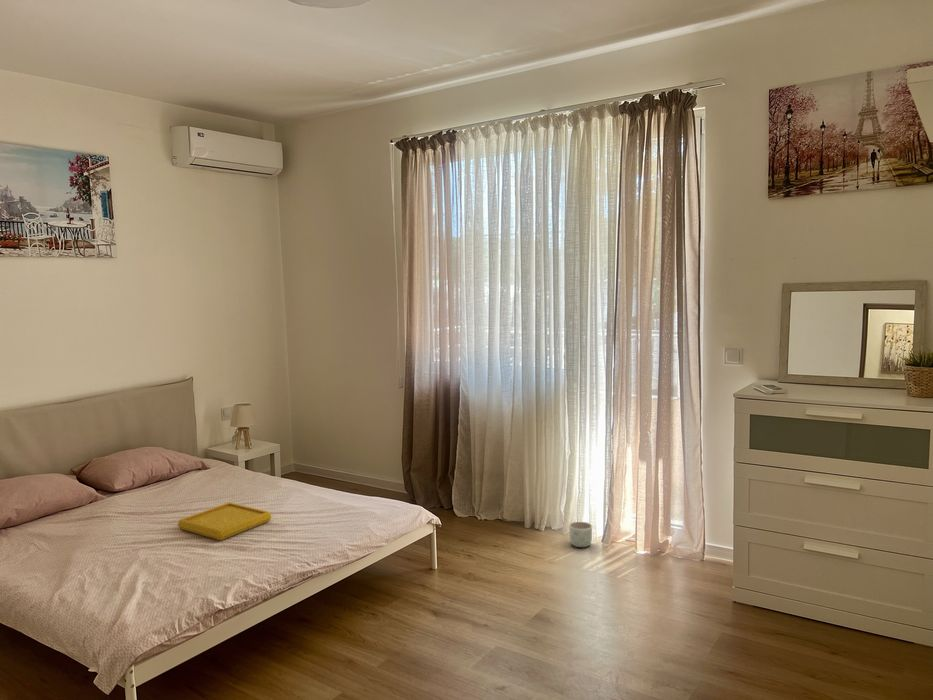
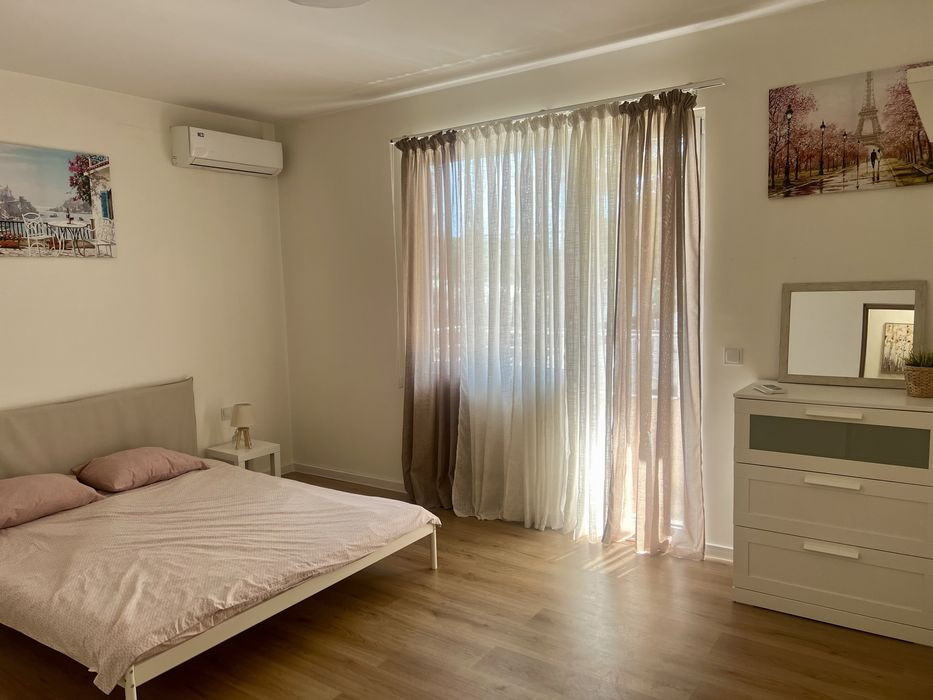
- planter [568,521,593,548]
- serving tray [176,501,273,542]
